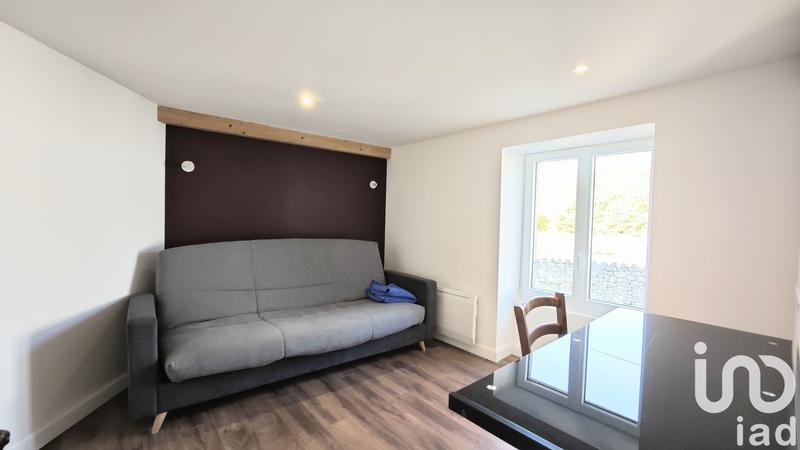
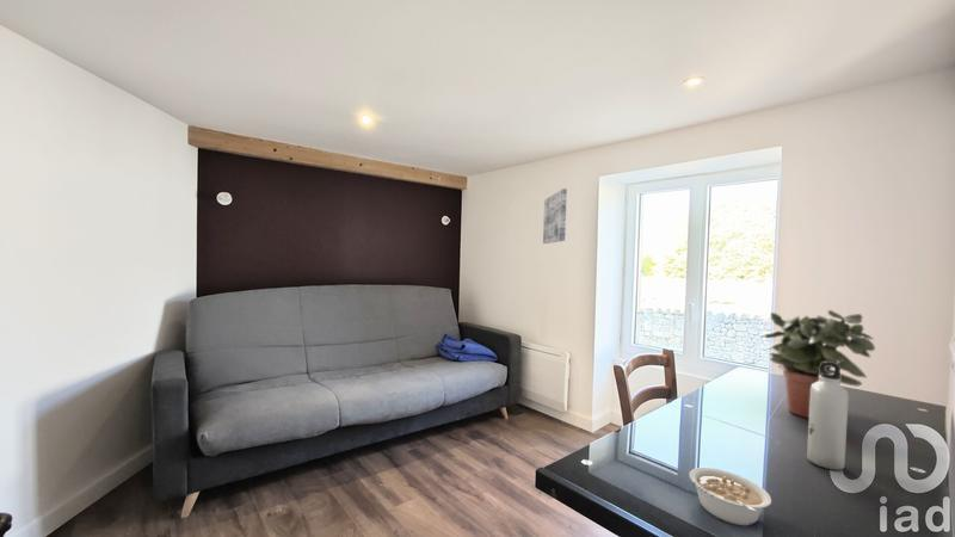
+ potted plant [757,309,876,419]
+ water bottle [806,362,849,471]
+ wall art [542,187,568,245]
+ legume [689,467,772,526]
